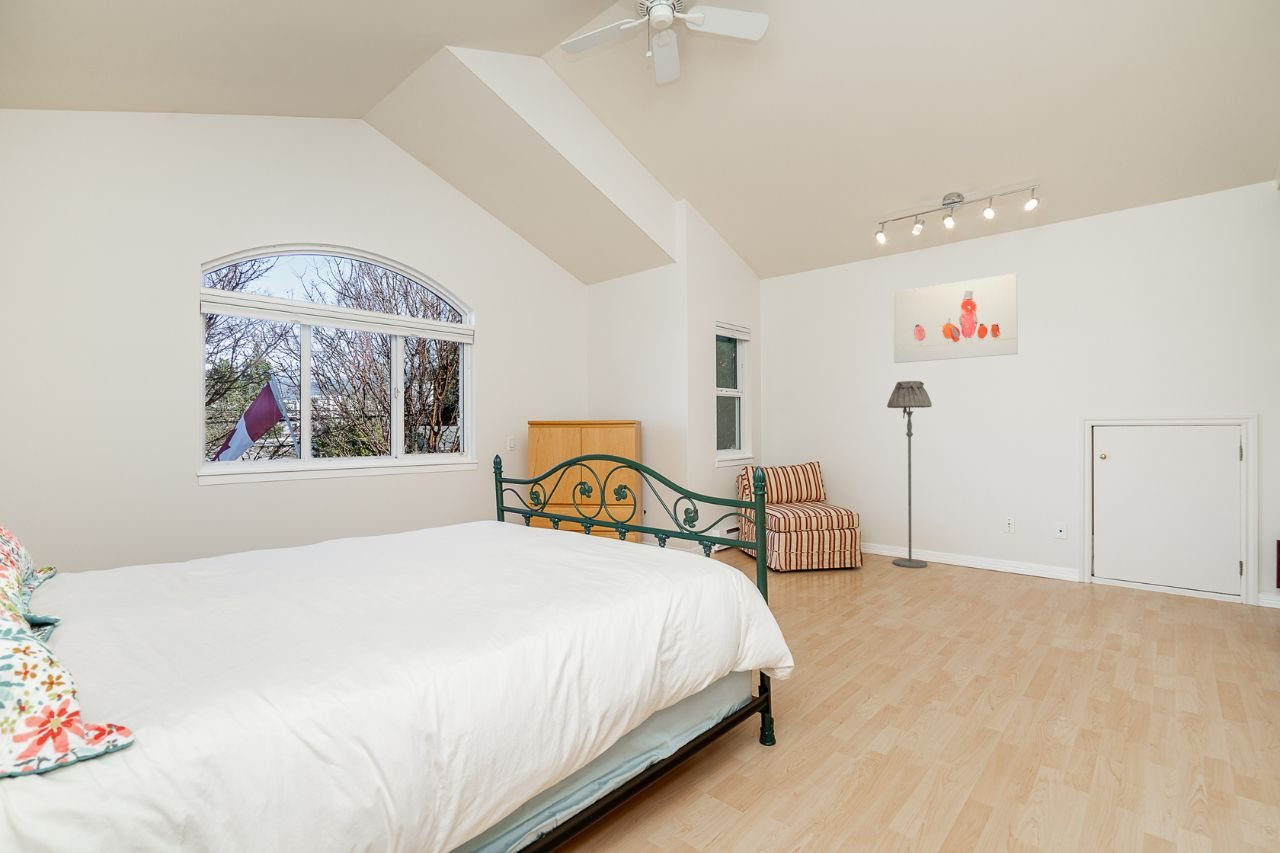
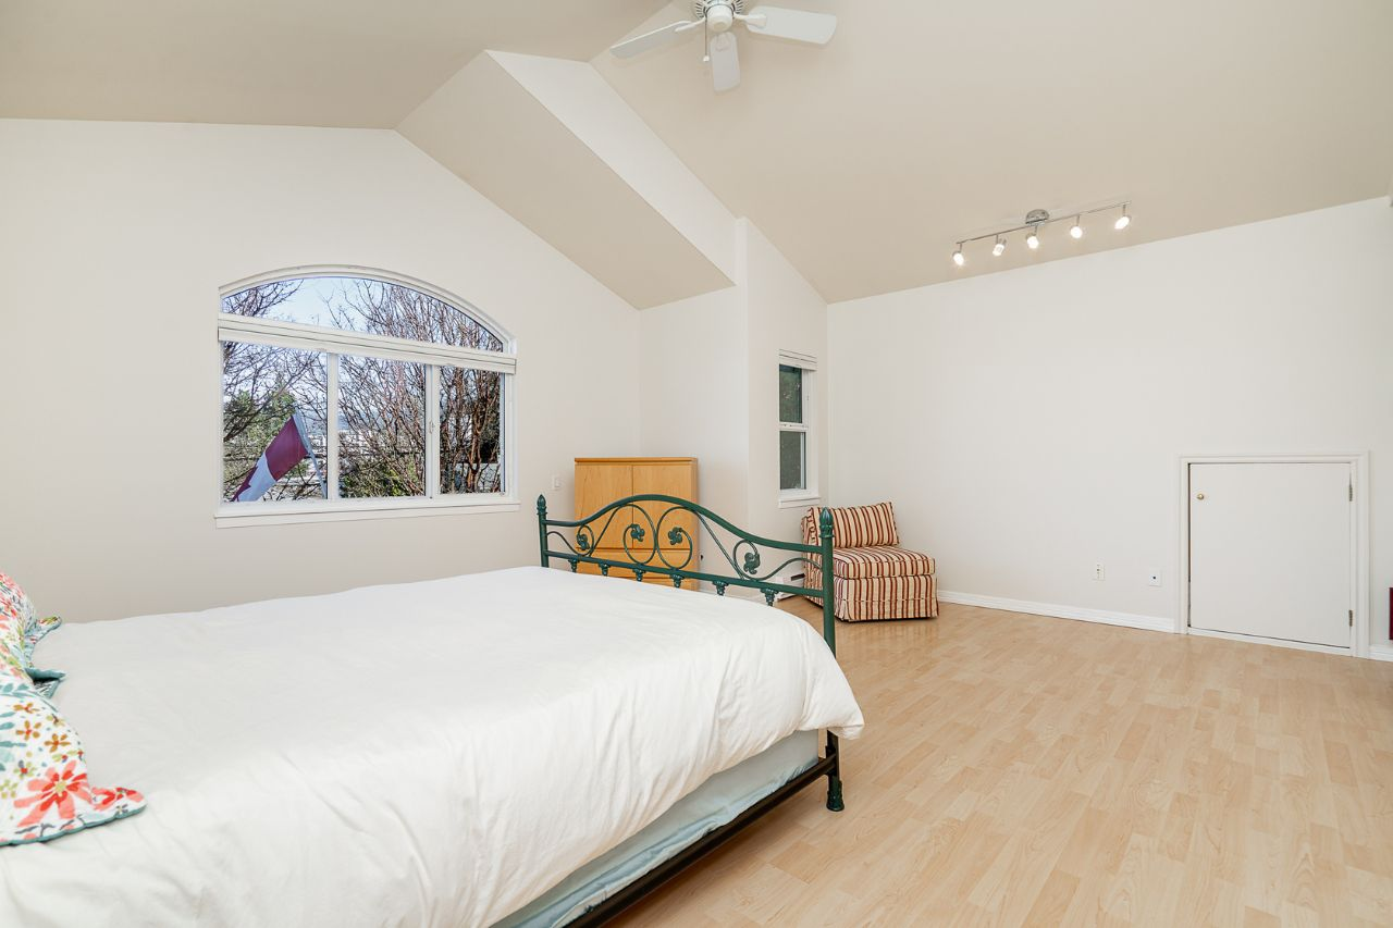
- wall art [893,273,1019,364]
- floor lamp [886,380,933,569]
